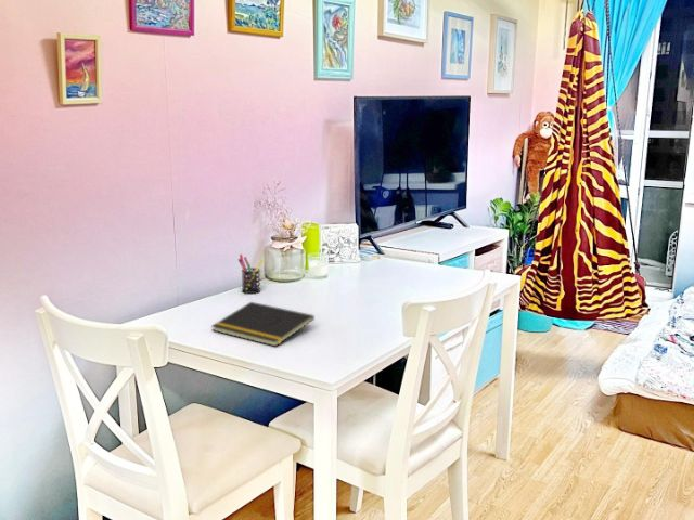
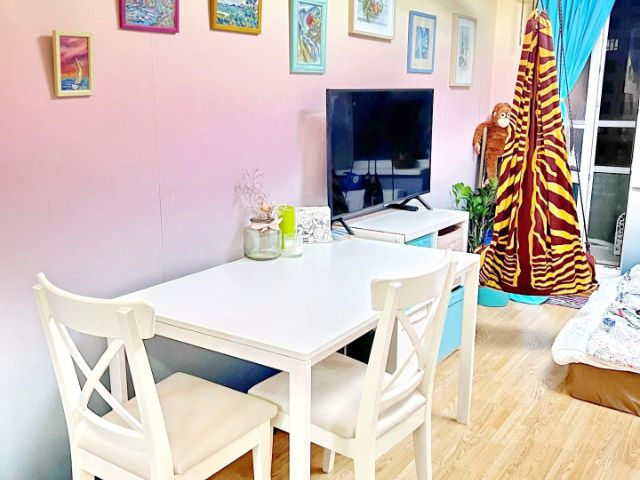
- notepad [210,301,316,348]
- pen holder [237,253,265,295]
